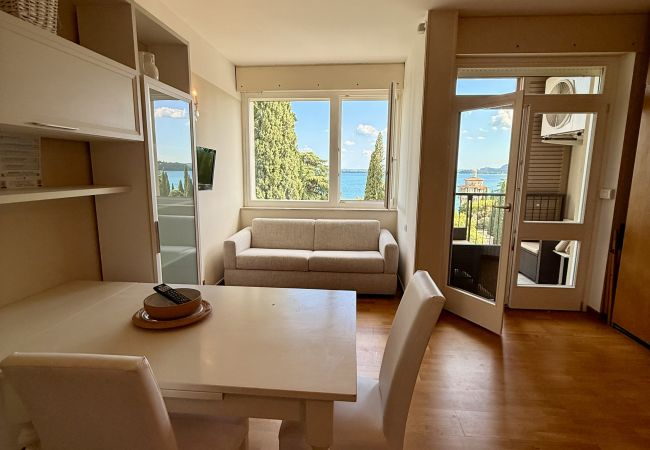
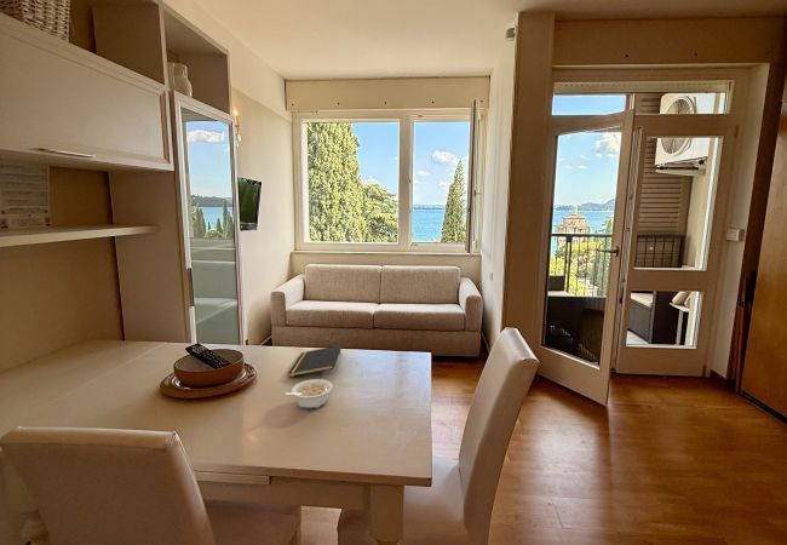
+ legume [285,378,333,411]
+ notepad [287,344,343,378]
